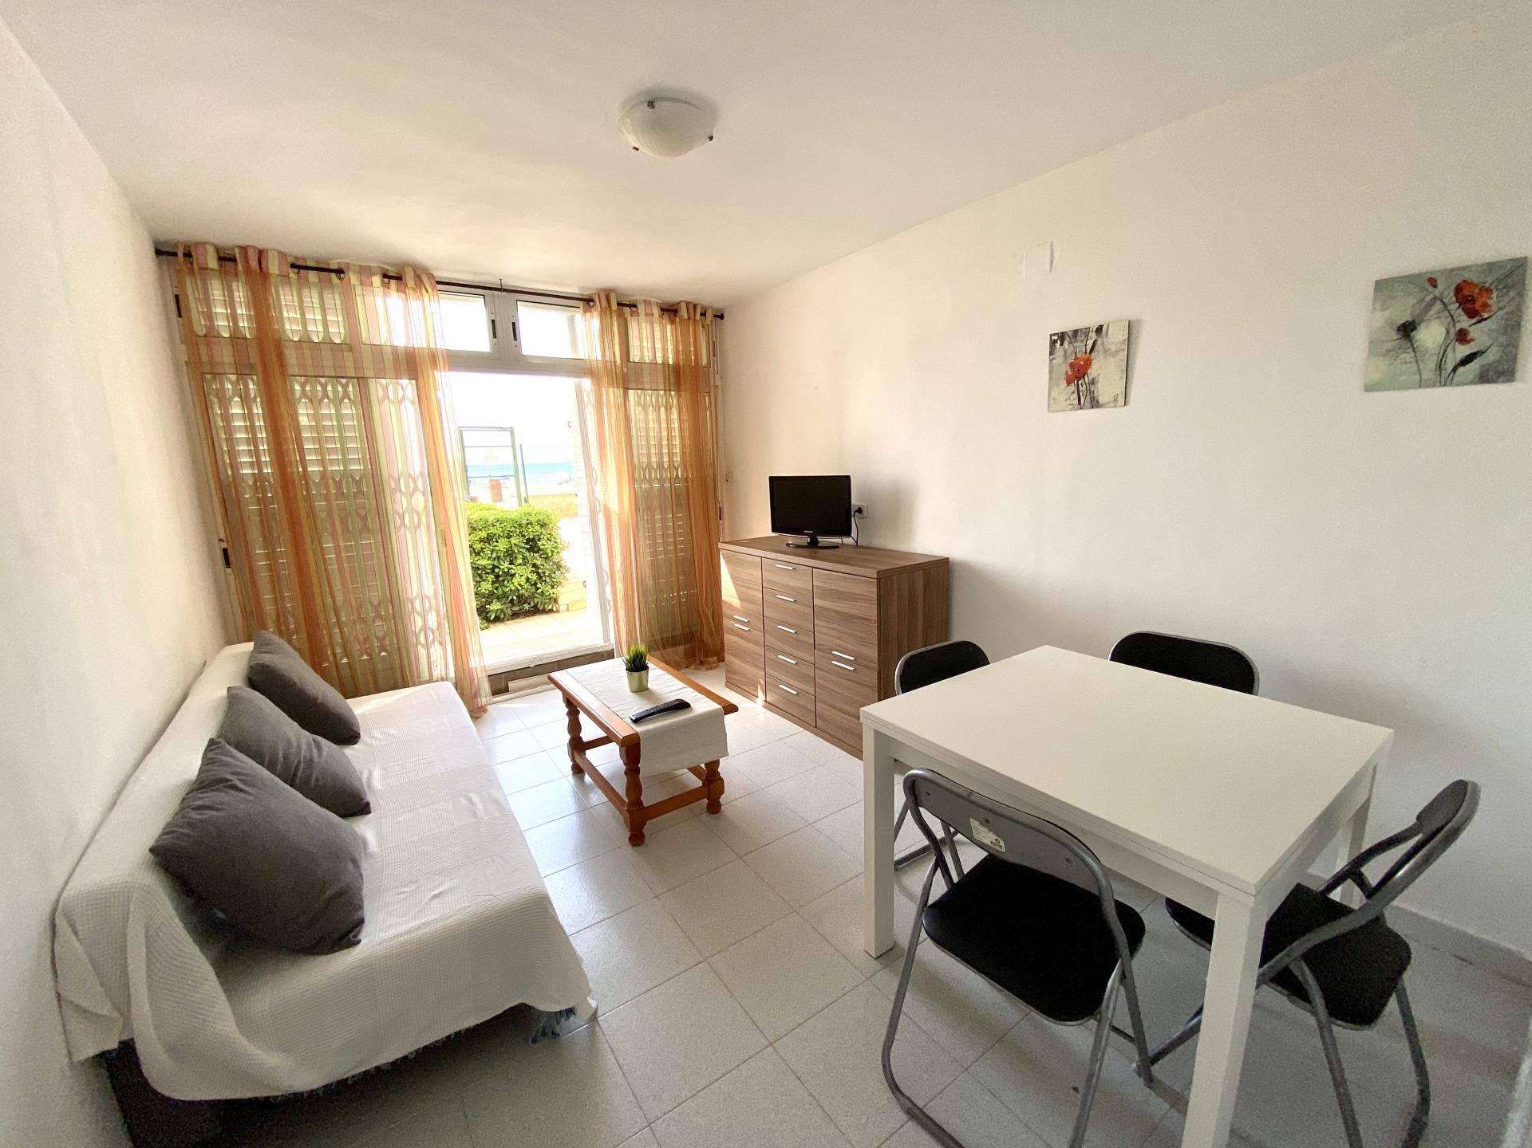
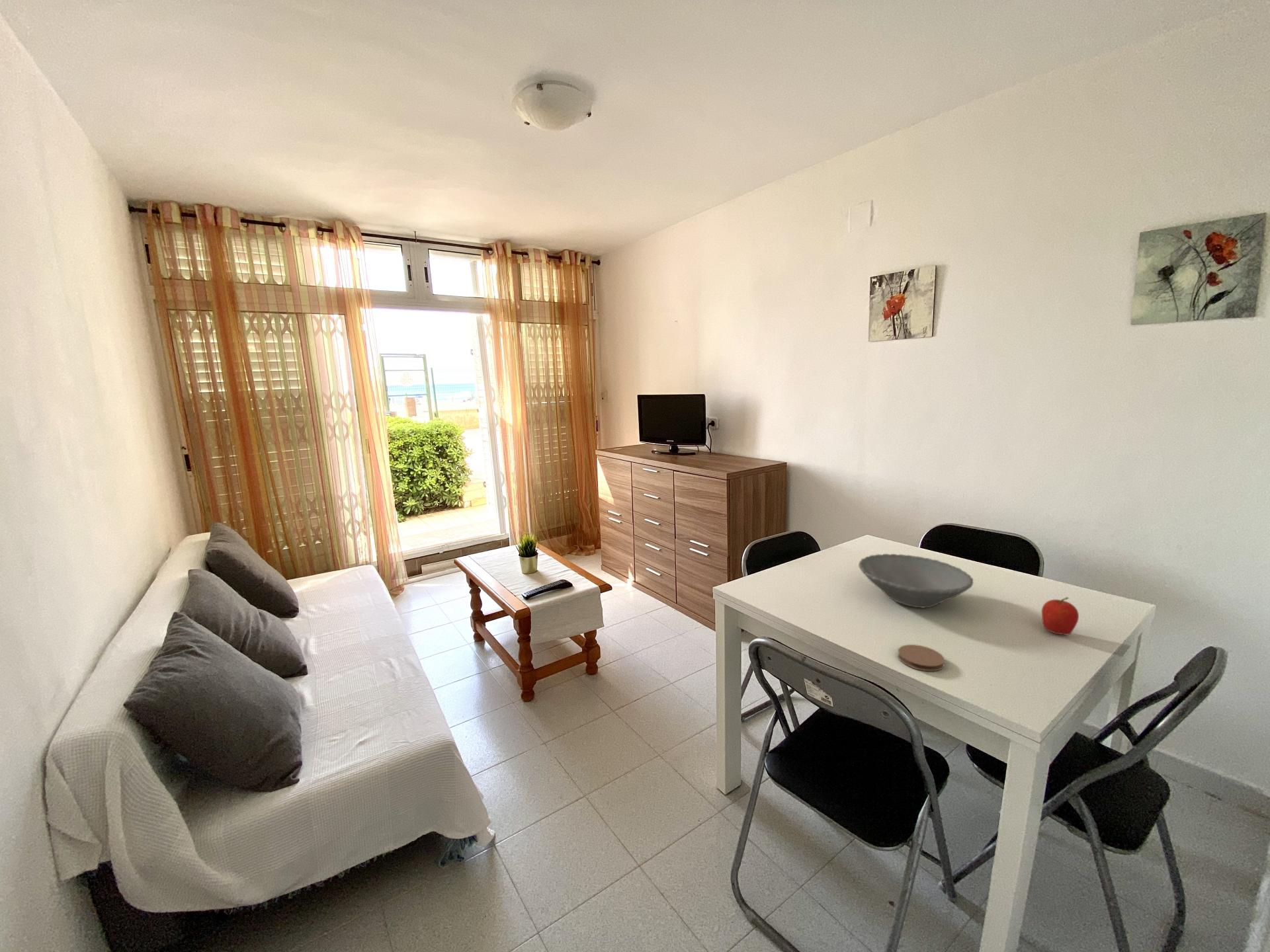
+ coaster [897,644,945,672]
+ bowl [858,553,974,608]
+ fruit [1041,596,1079,636]
